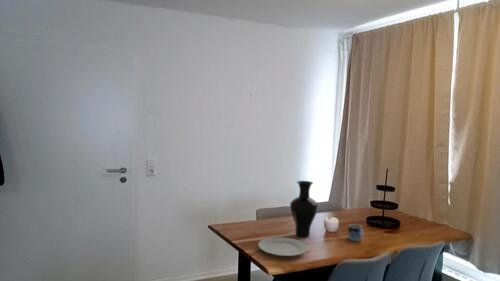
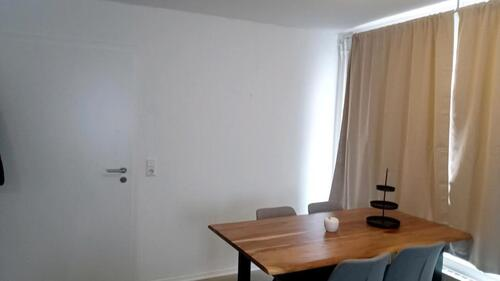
- mug [347,223,365,242]
- chinaware [257,236,308,257]
- vase [289,180,319,238]
